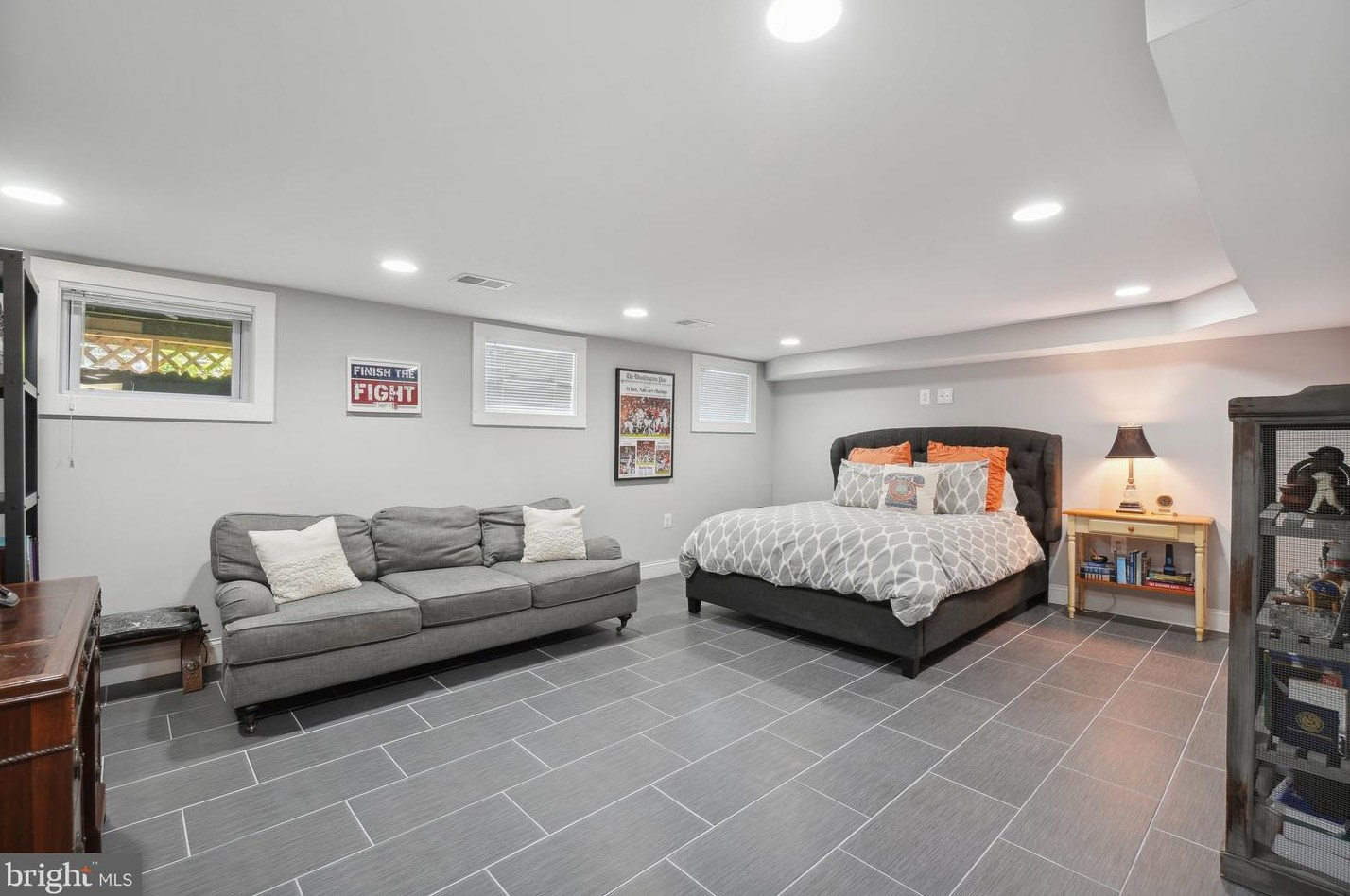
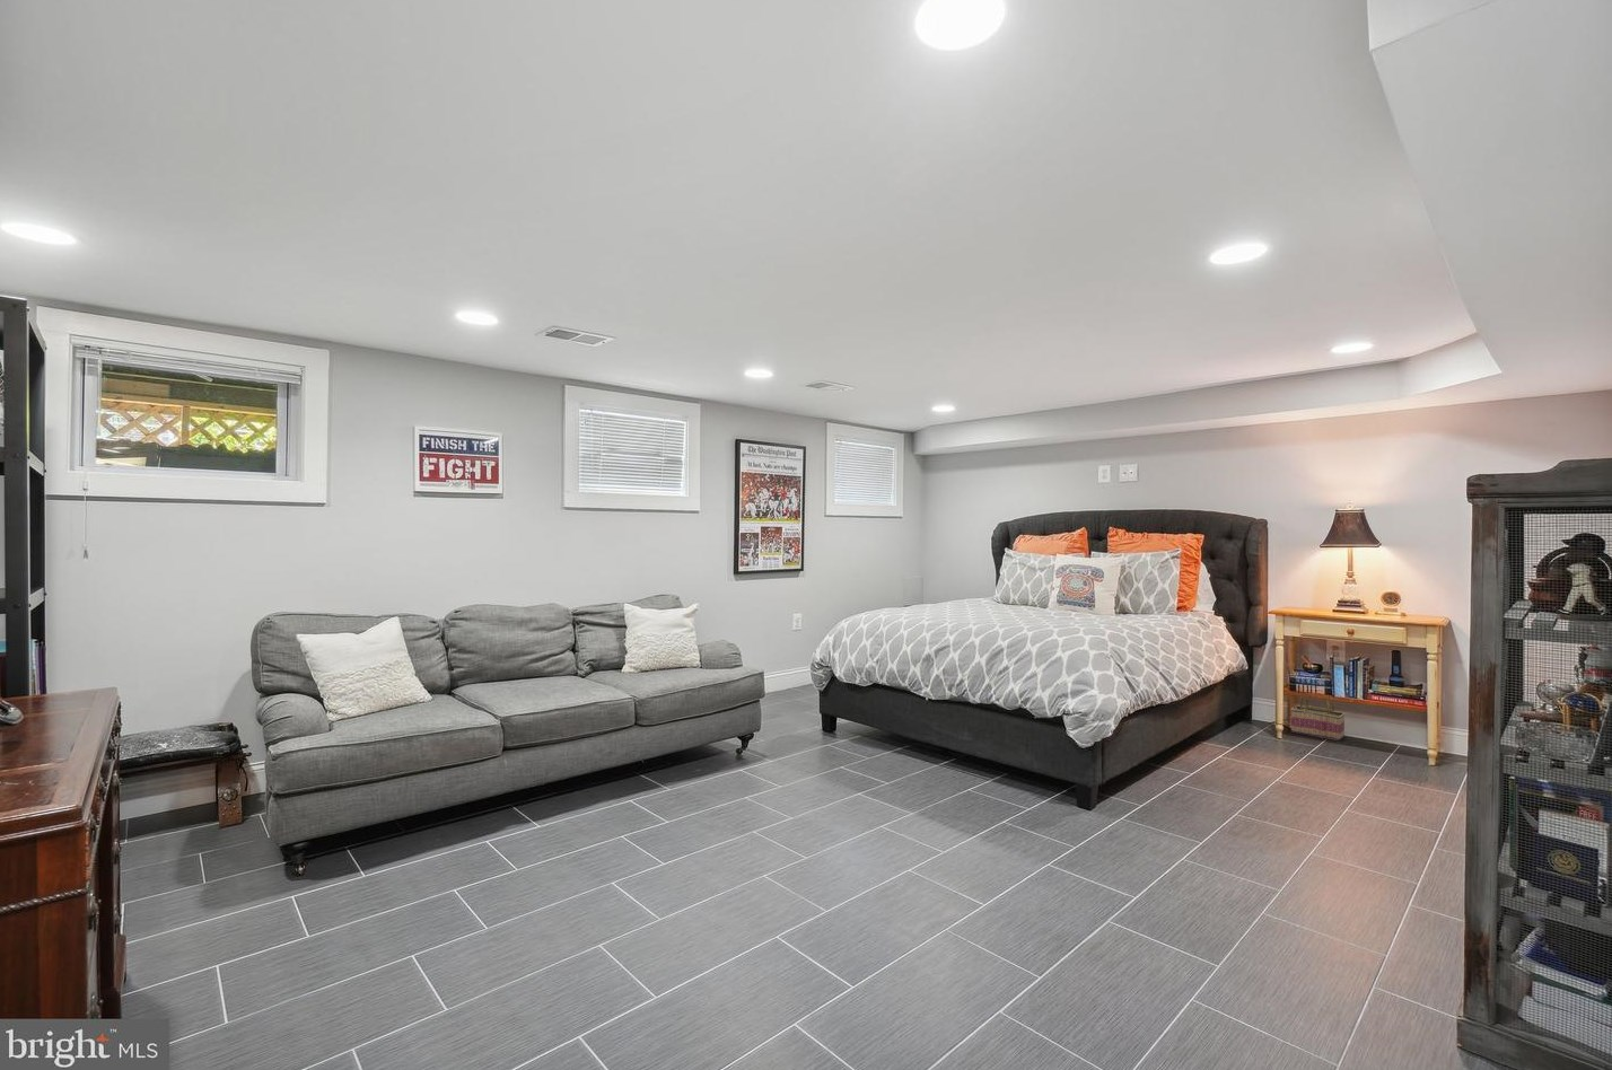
+ basket [1291,695,1347,742]
